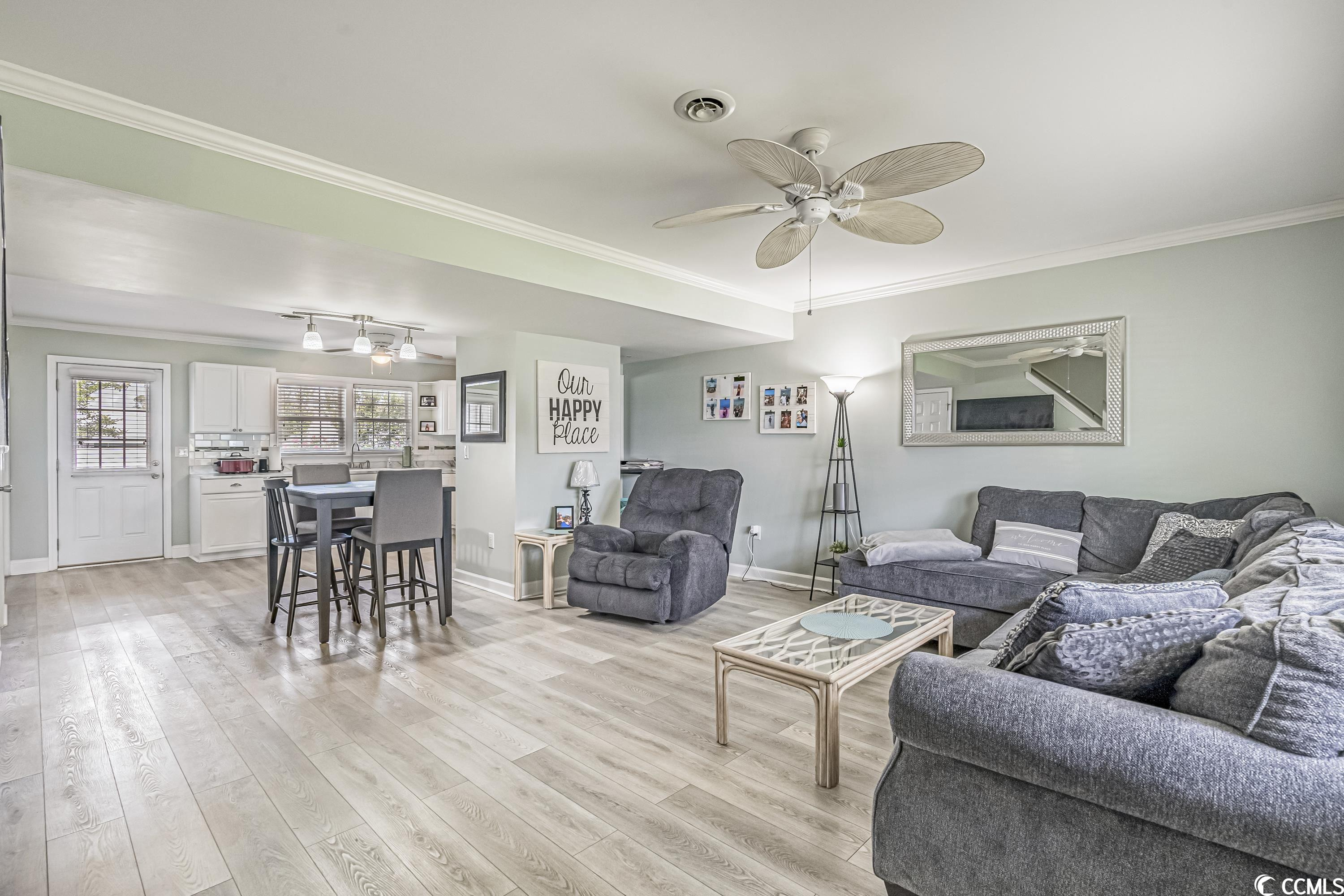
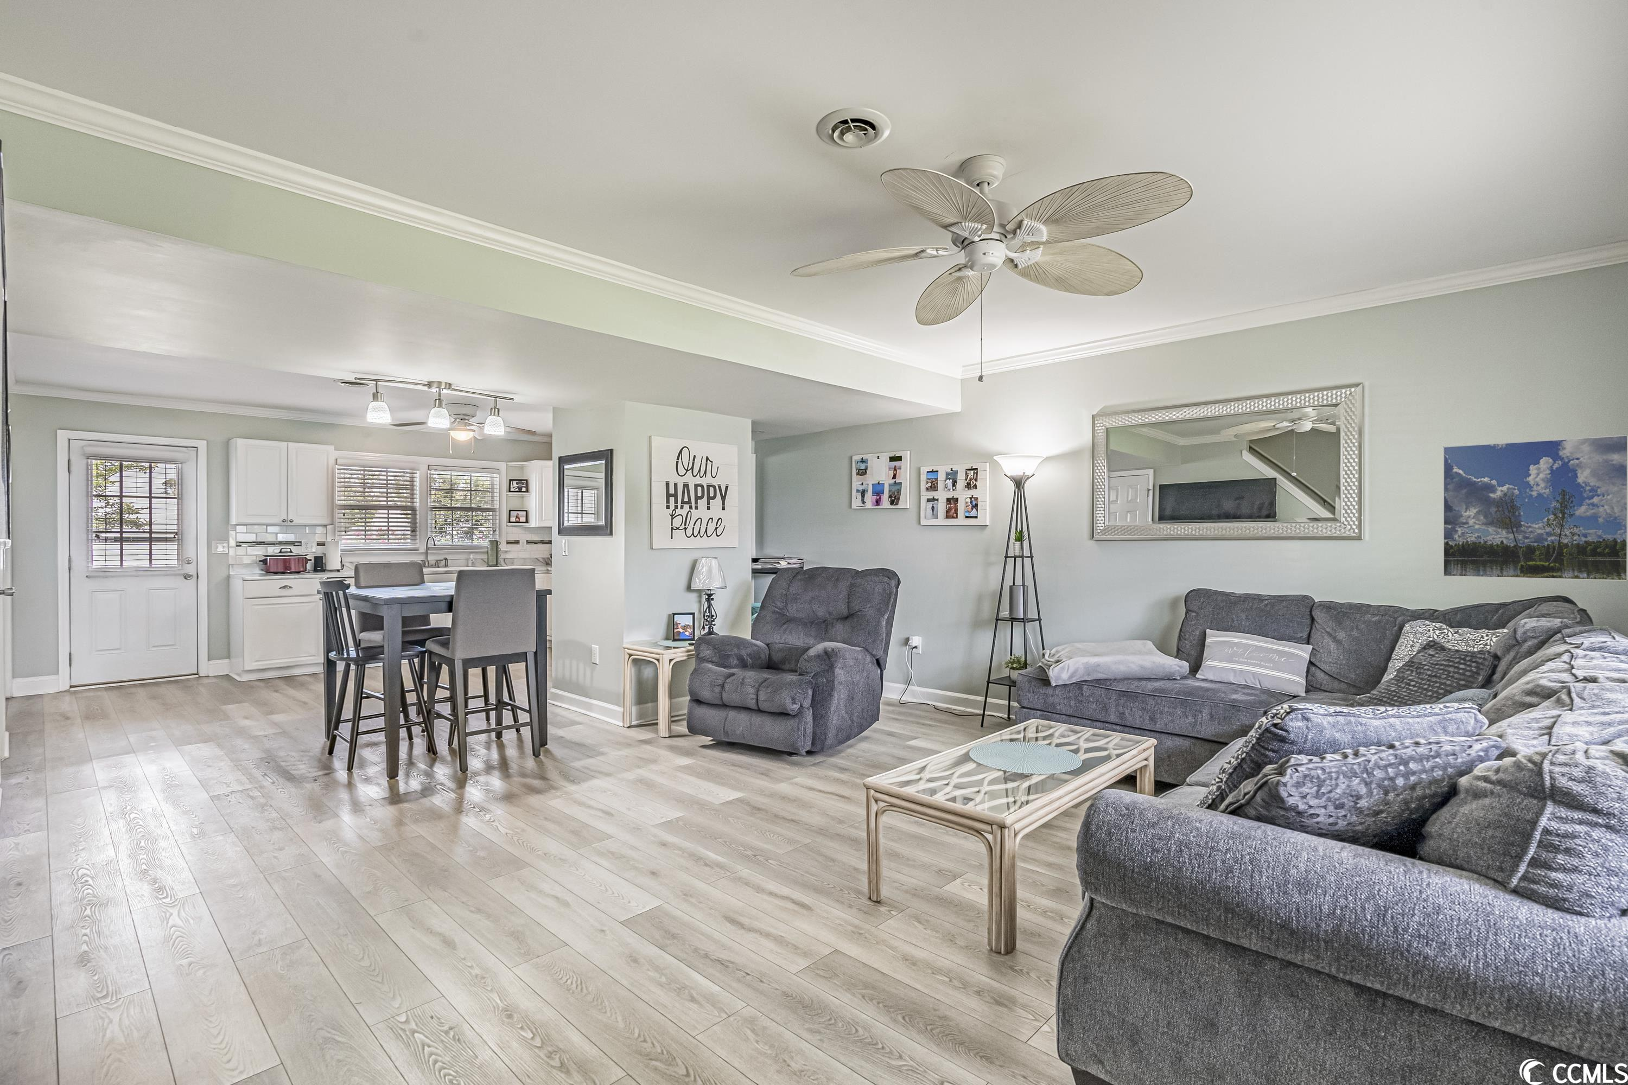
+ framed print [1443,435,1628,581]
